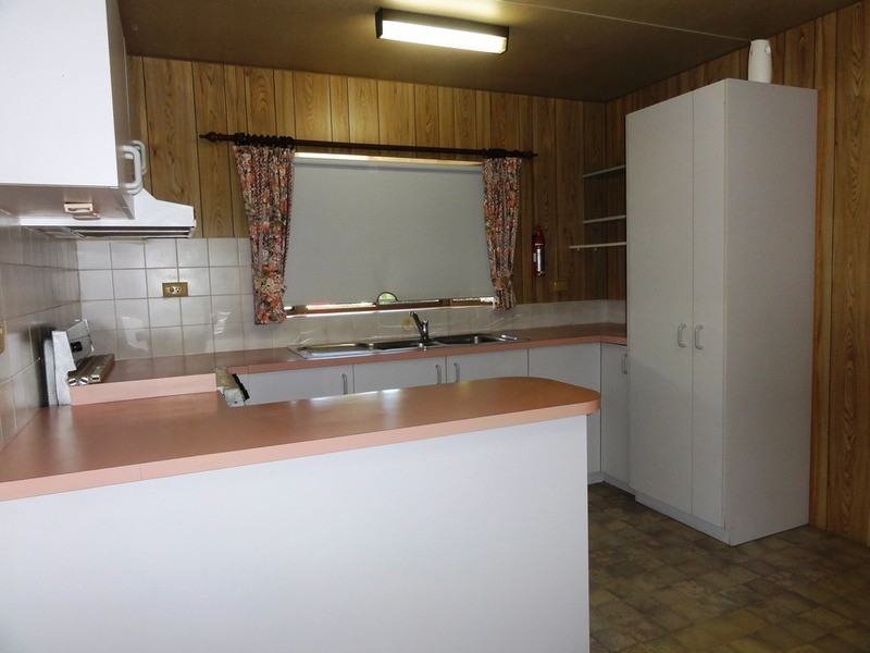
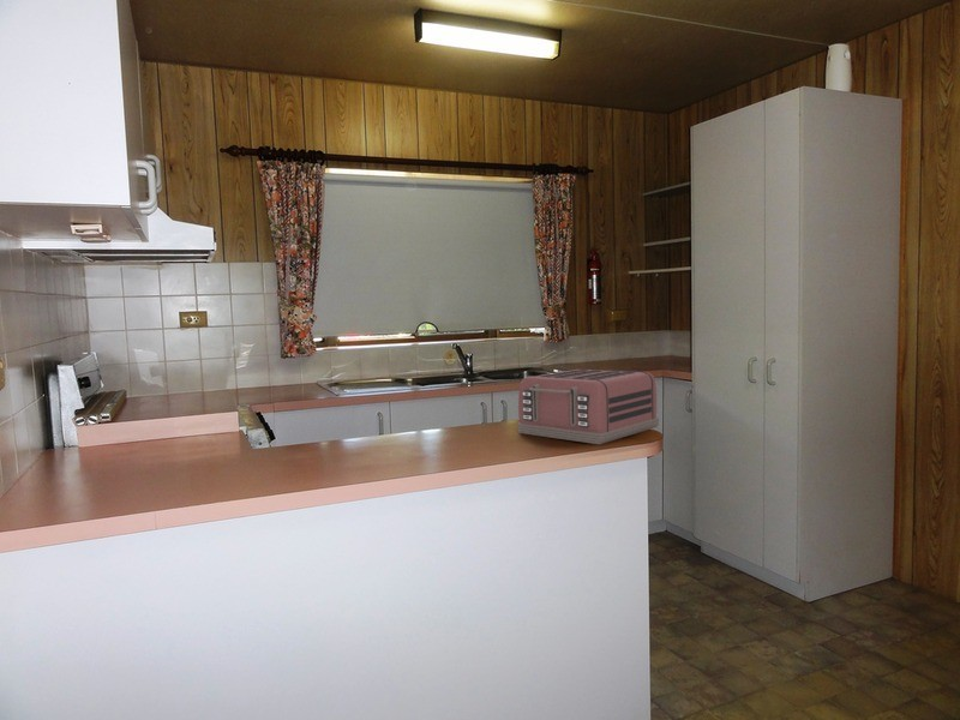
+ toaster [516,367,660,445]
